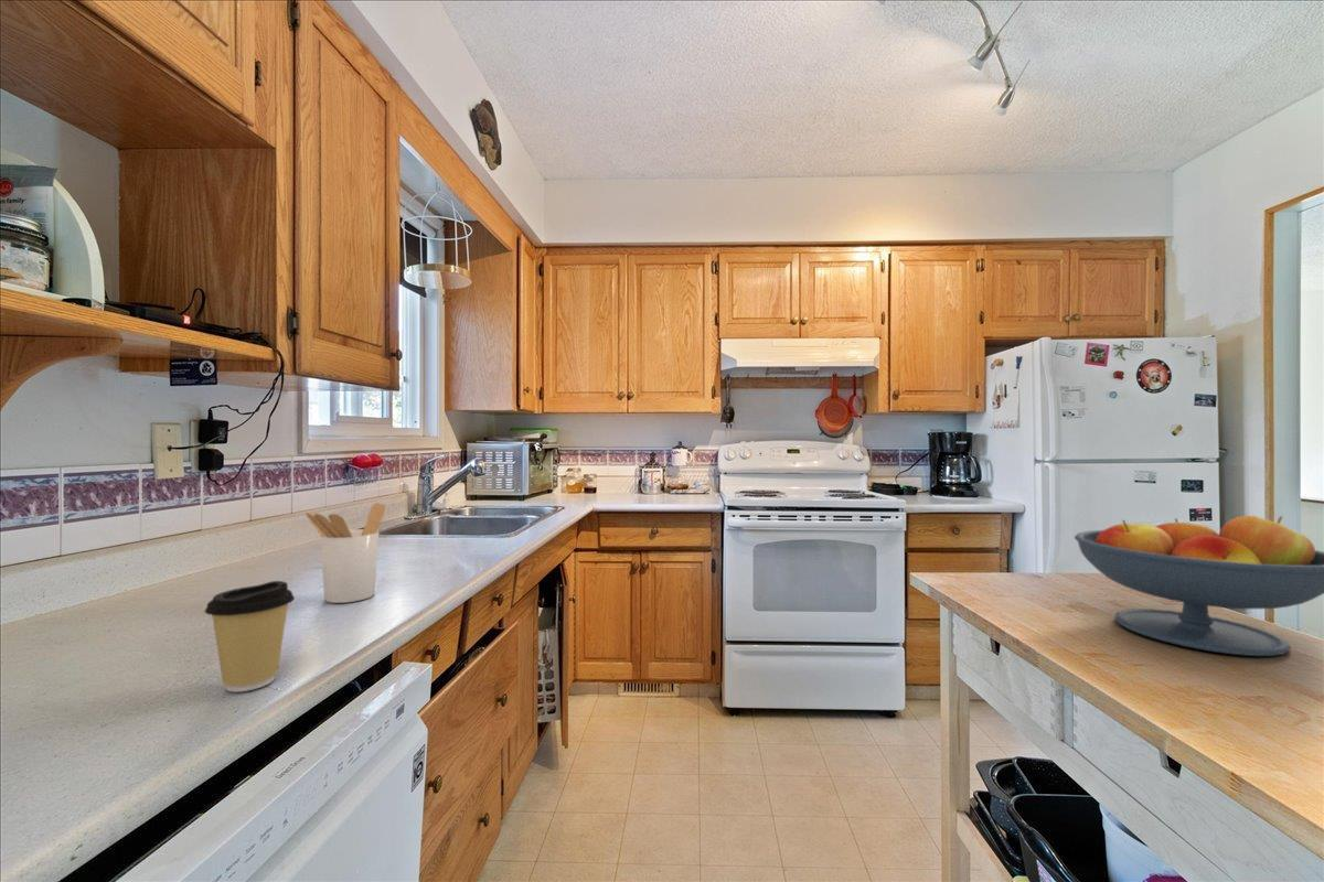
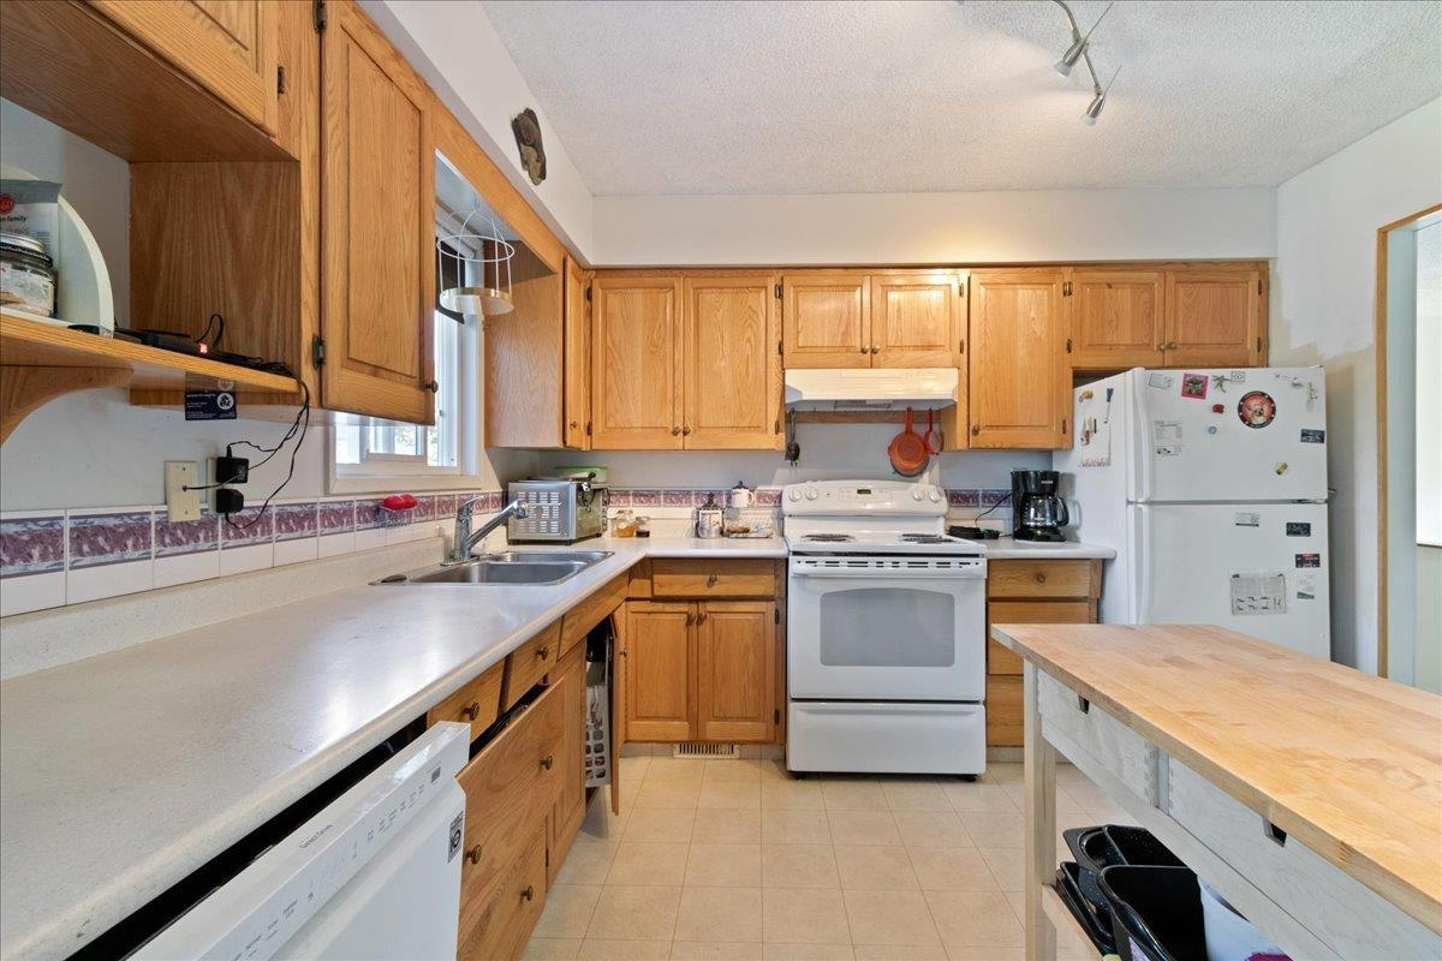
- utensil holder [305,502,386,604]
- coffee cup [203,580,296,693]
- fruit bowl [1074,515,1324,657]
